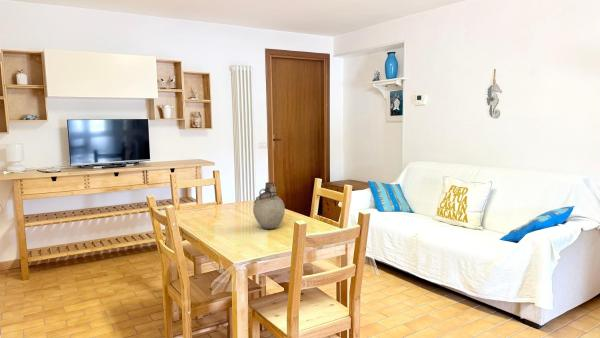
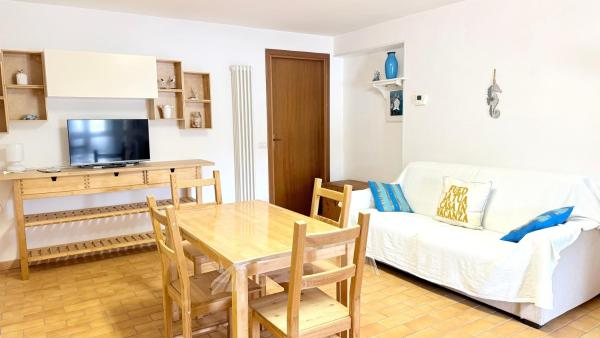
- vase [252,181,286,230]
